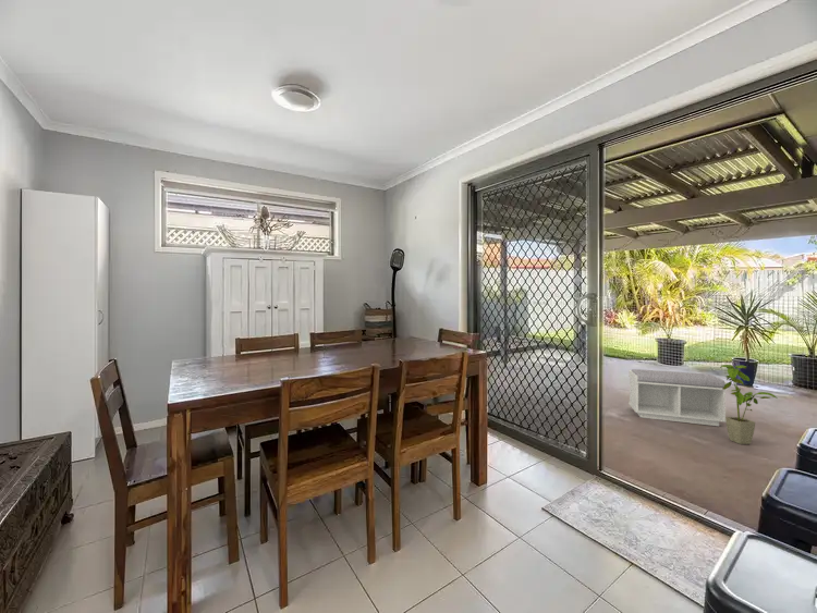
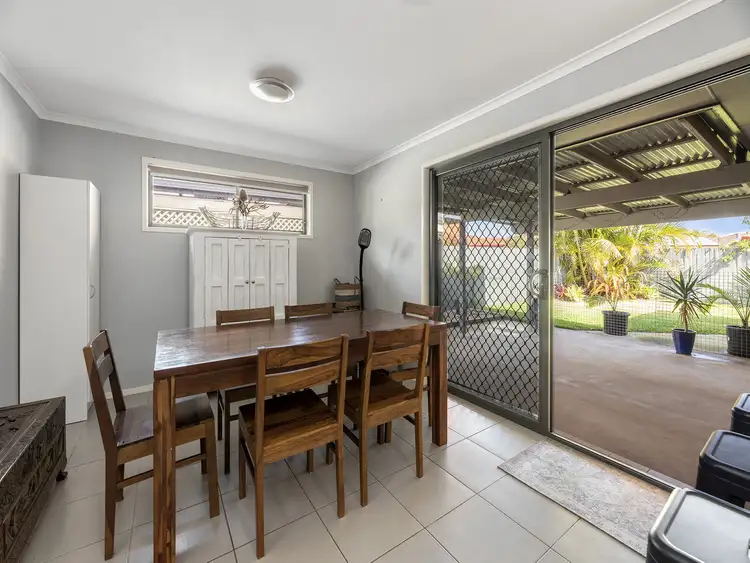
- house plant [719,364,779,445]
- bench [627,368,729,427]
